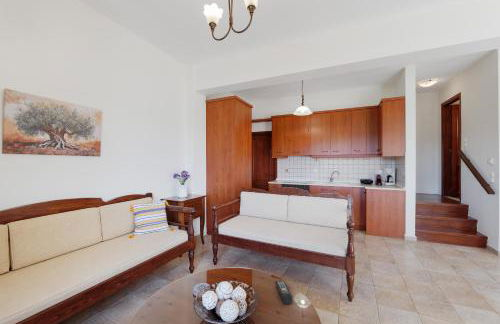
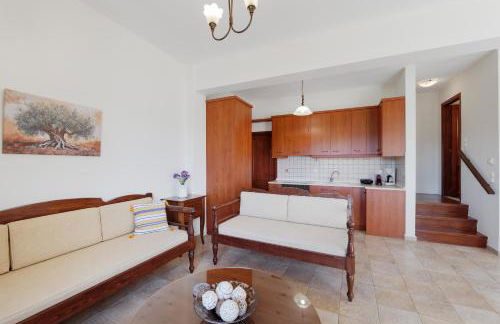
- remote control [275,280,293,305]
